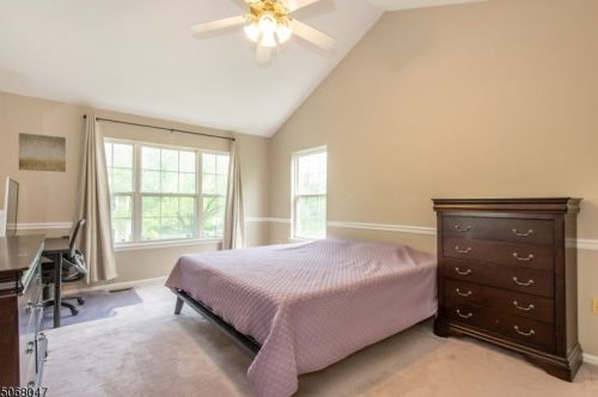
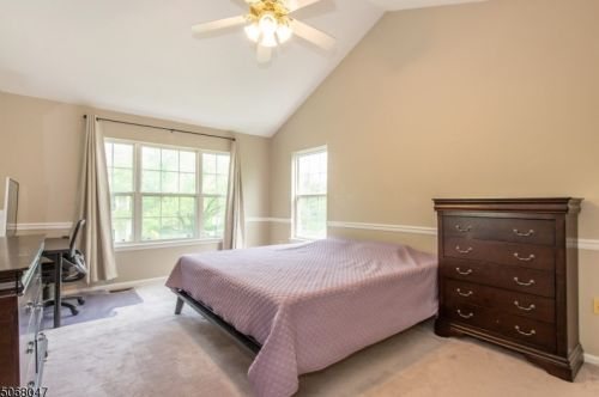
- wall art [18,132,67,173]
